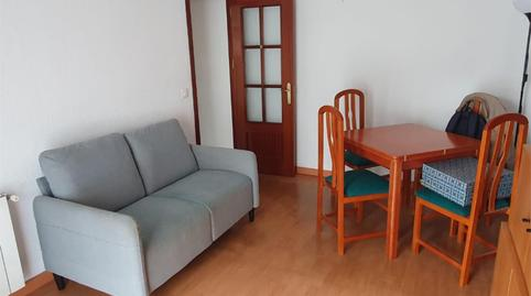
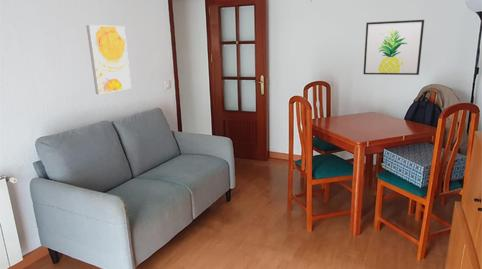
+ wall art [362,19,425,76]
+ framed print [85,24,132,95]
